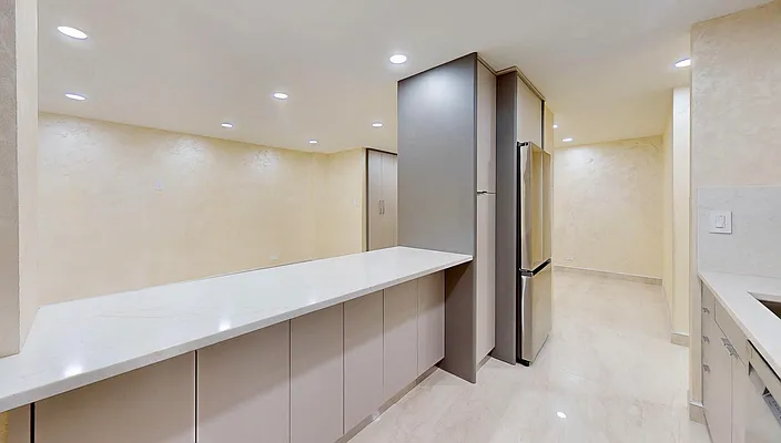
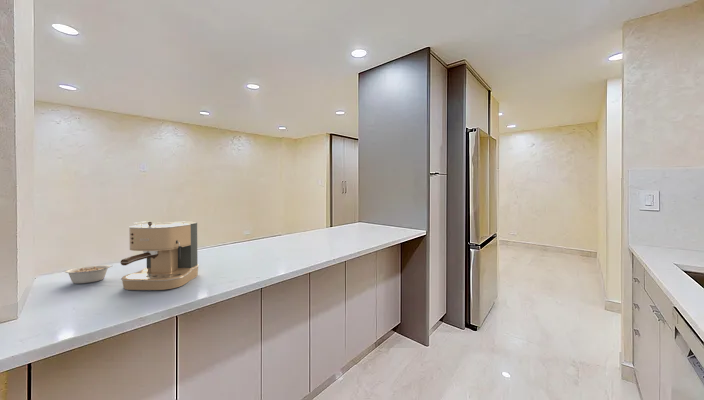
+ legume [64,264,112,284]
+ coffee maker [120,220,200,291]
